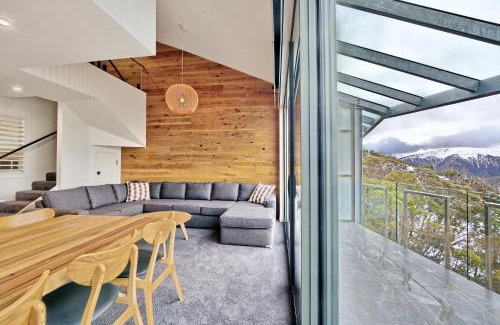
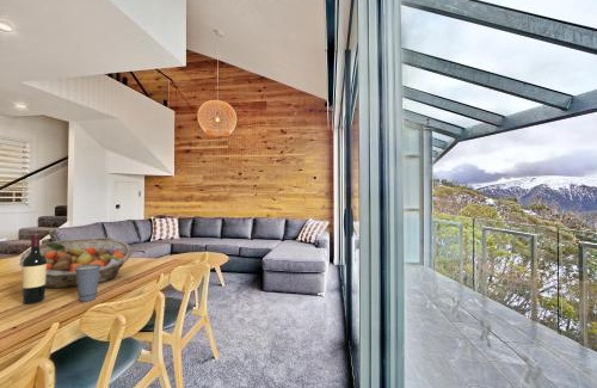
+ wine bottle [21,233,47,306]
+ cup [74,264,103,303]
+ fruit basket [18,236,133,289]
